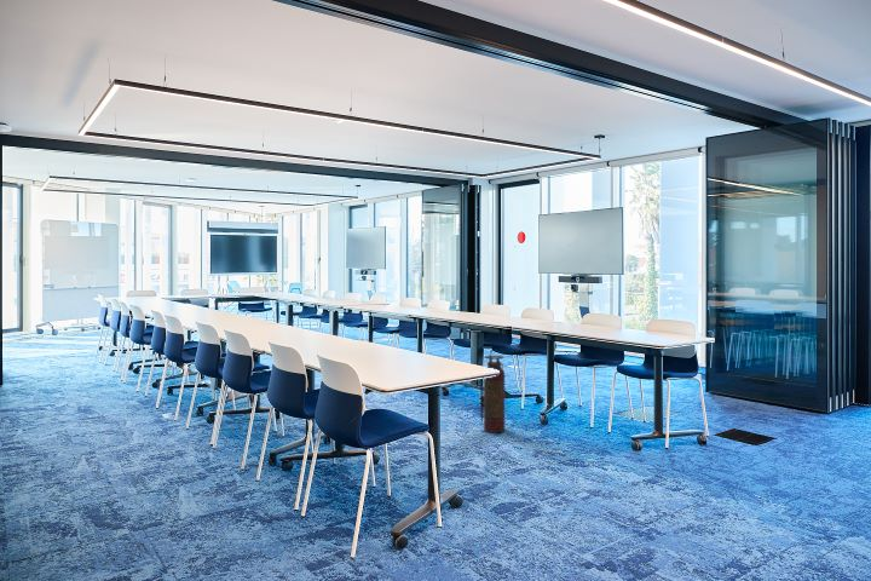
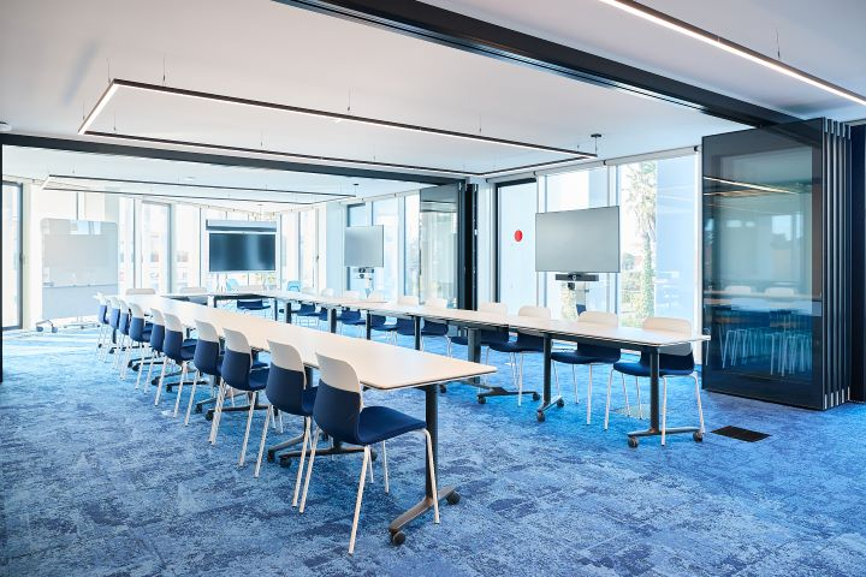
- fire extinguisher [479,355,507,433]
